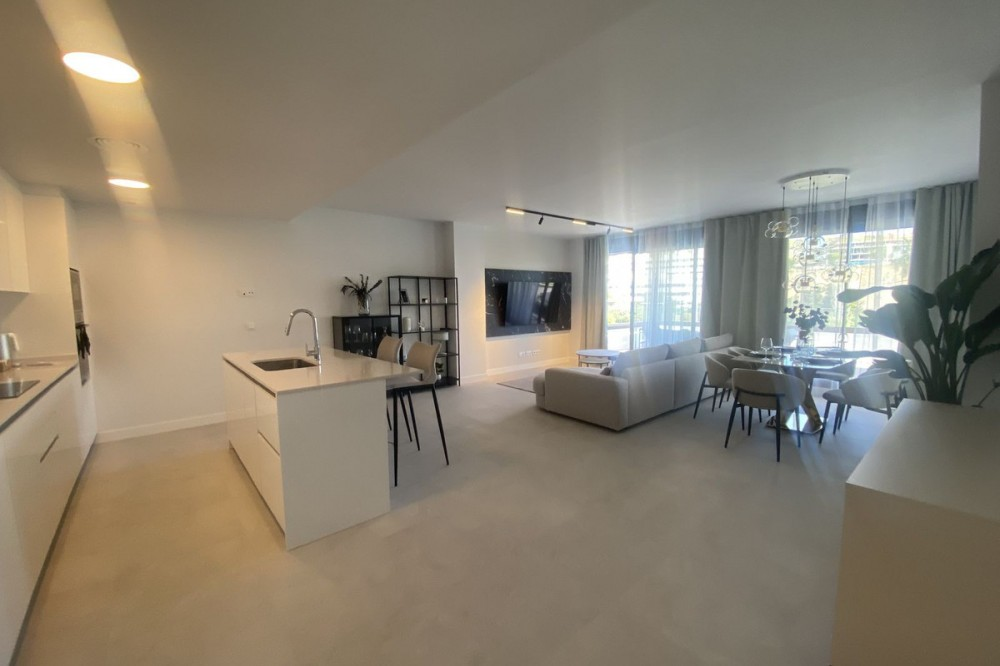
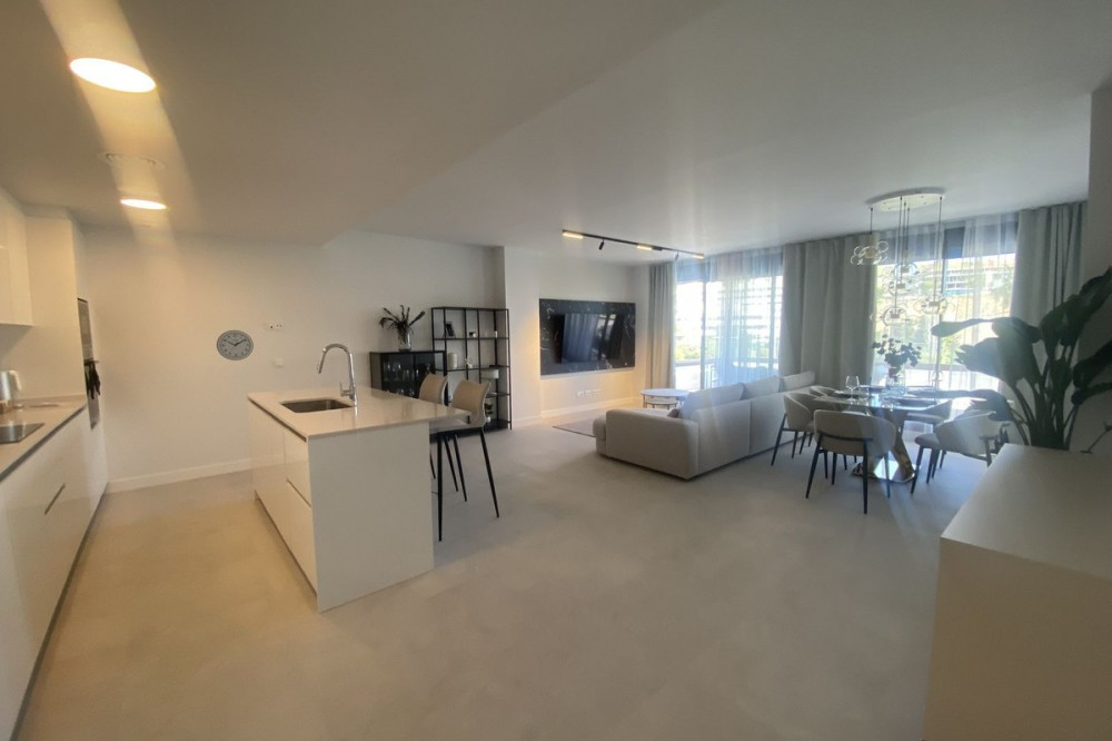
+ wall clock [216,329,255,362]
